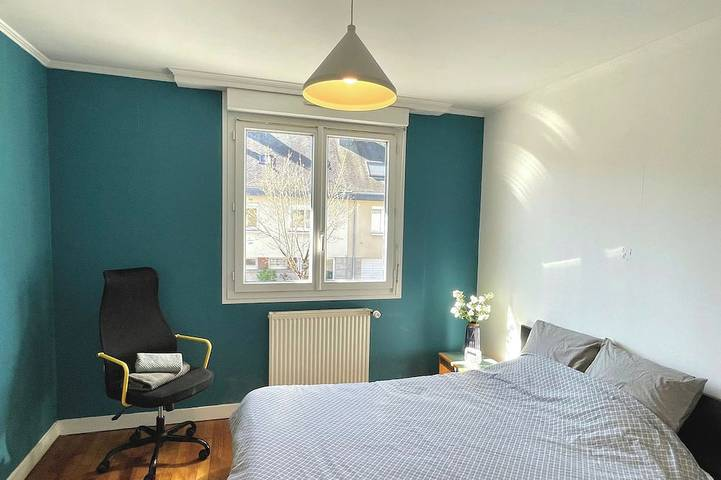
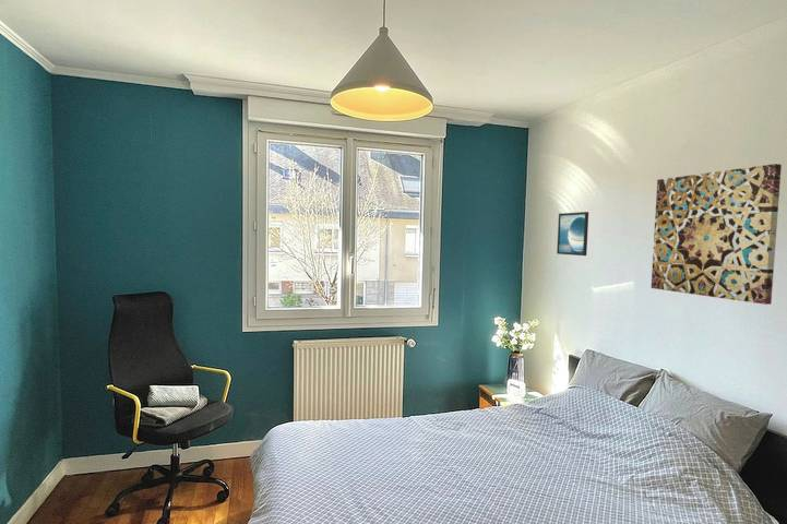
+ wall art [651,163,783,306]
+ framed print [556,211,589,257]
